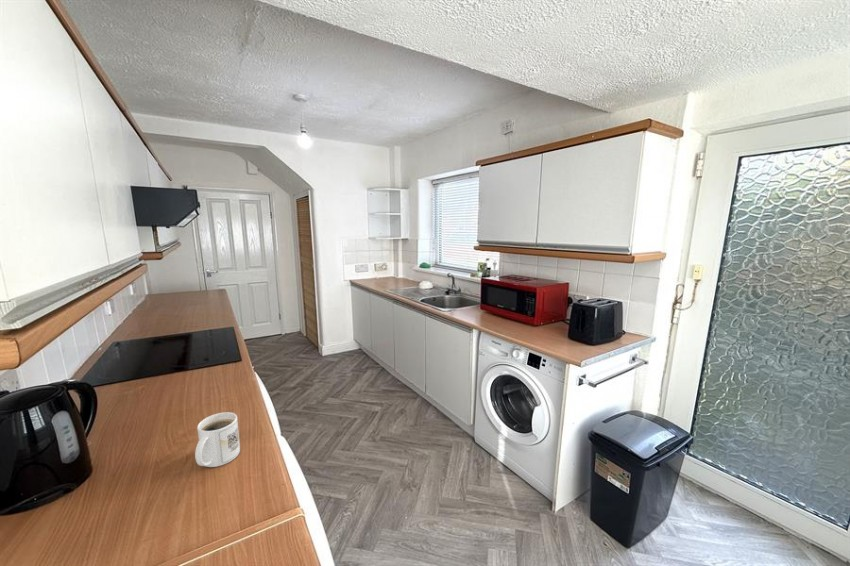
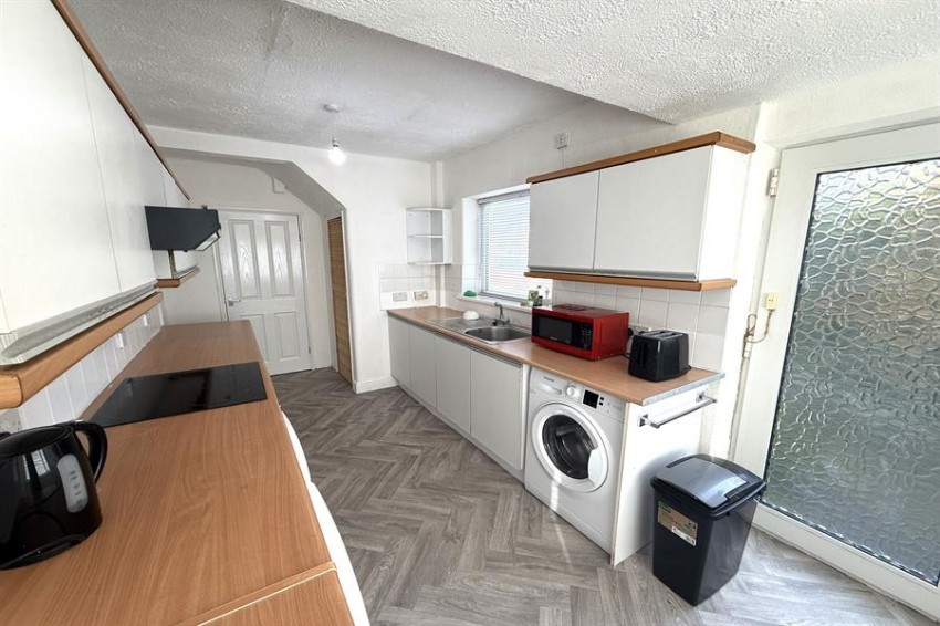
- mug [194,411,241,468]
